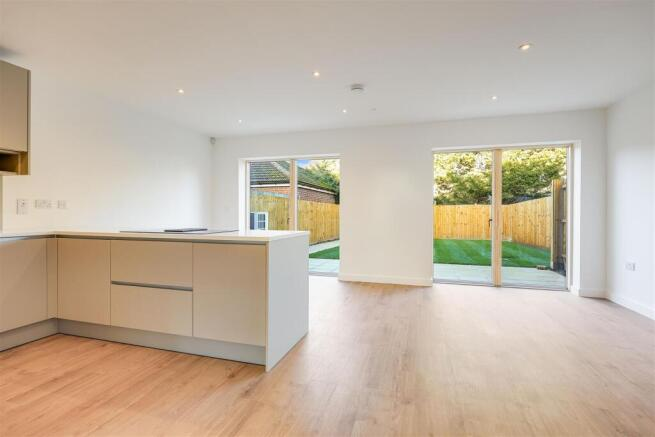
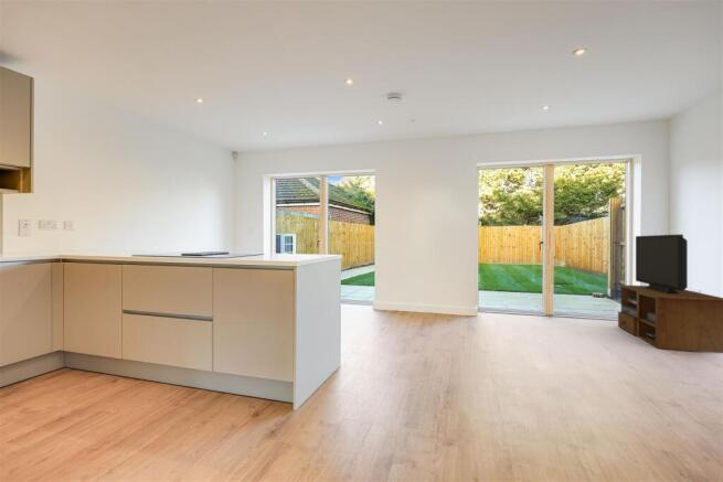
+ tv stand [617,234,723,354]
